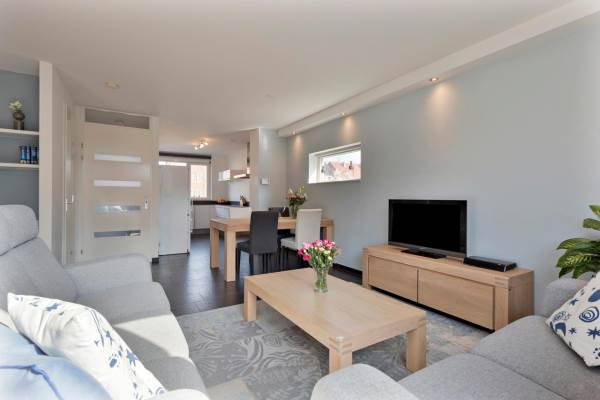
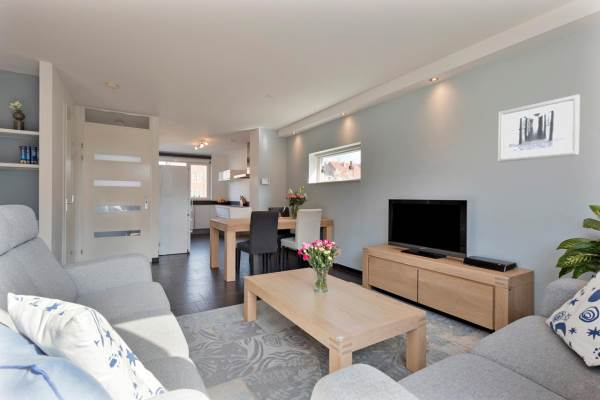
+ wall art [497,93,581,163]
